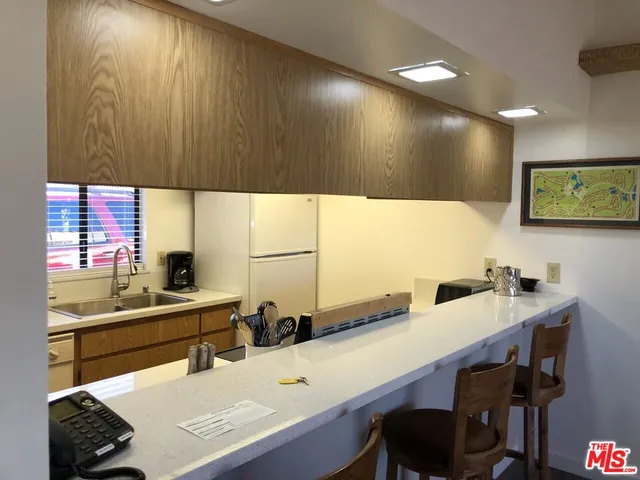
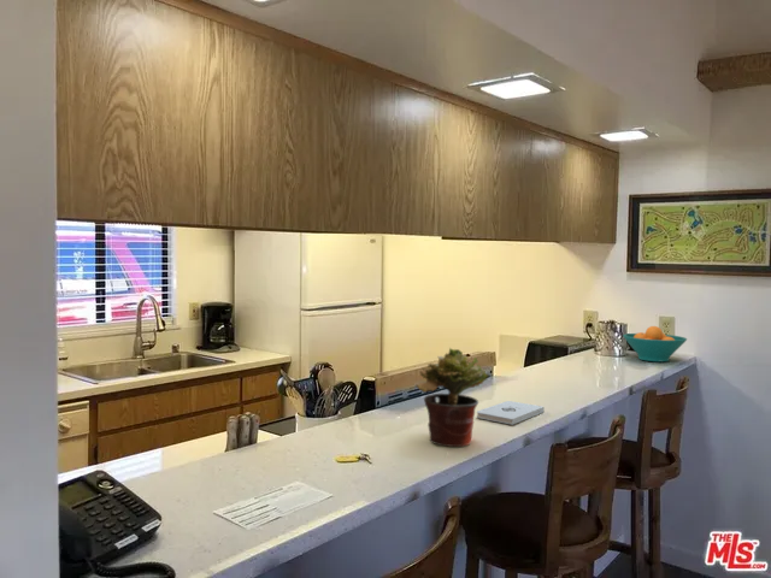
+ notepad [476,400,546,426]
+ fruit bowl [622,325,688,362]
+ potted plant [414,347,490,448]
